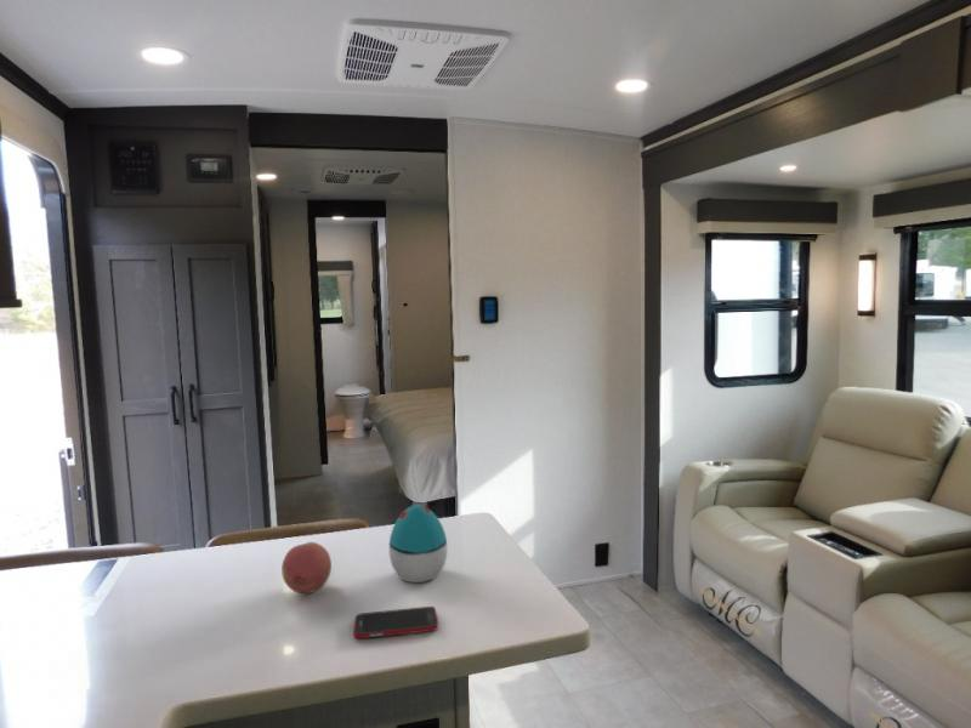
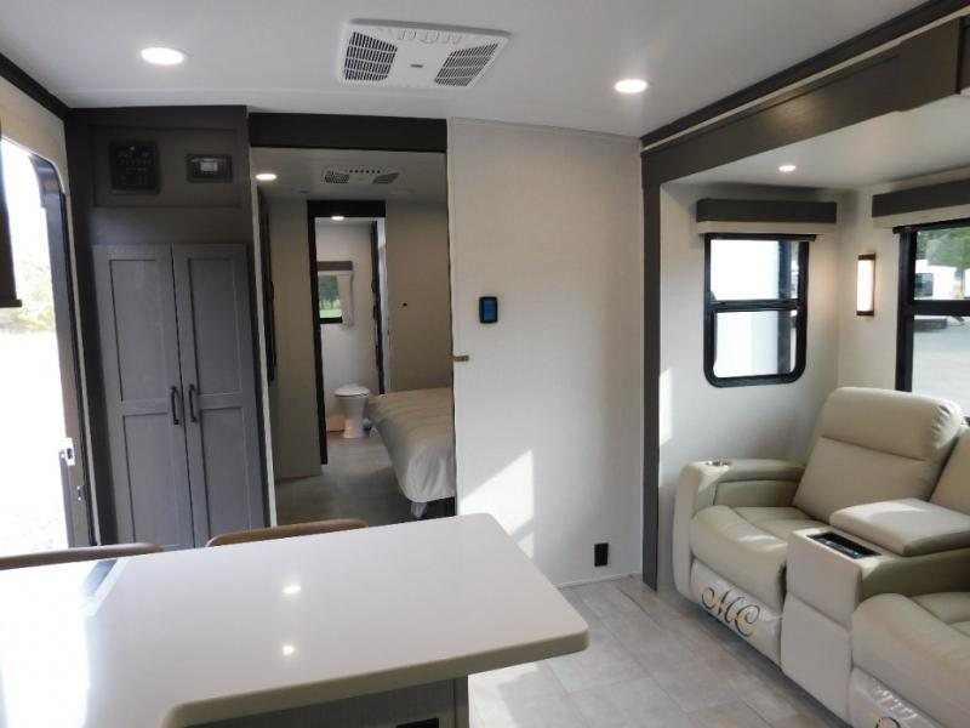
- cell phone [353,605,439,639]
- fruit [280,541,333,595]
- decorative egg [387,504,448,584]
